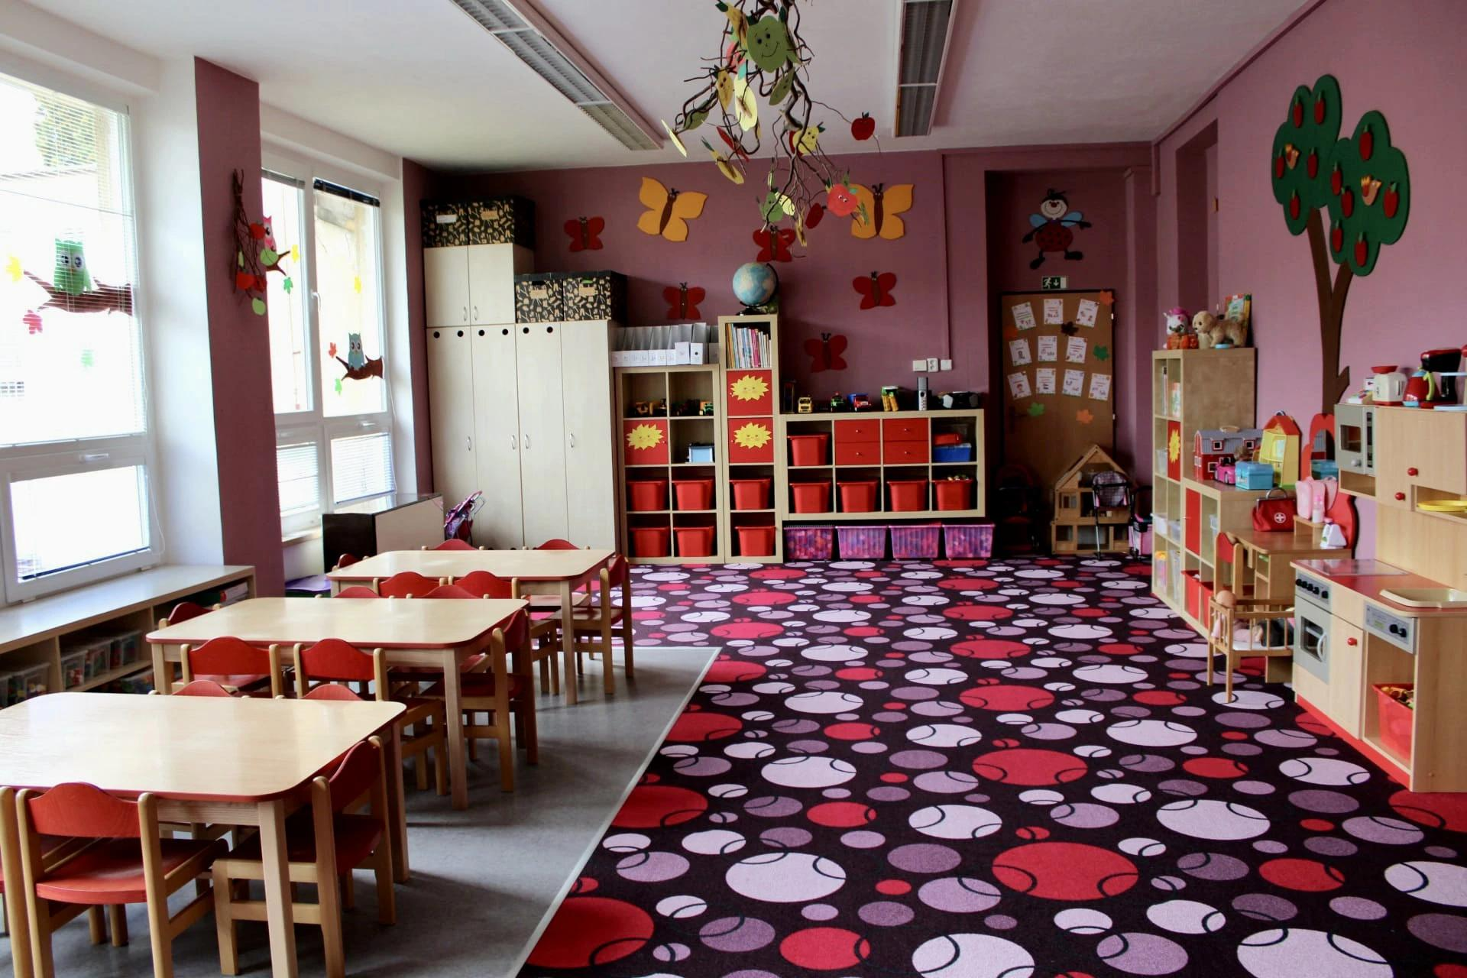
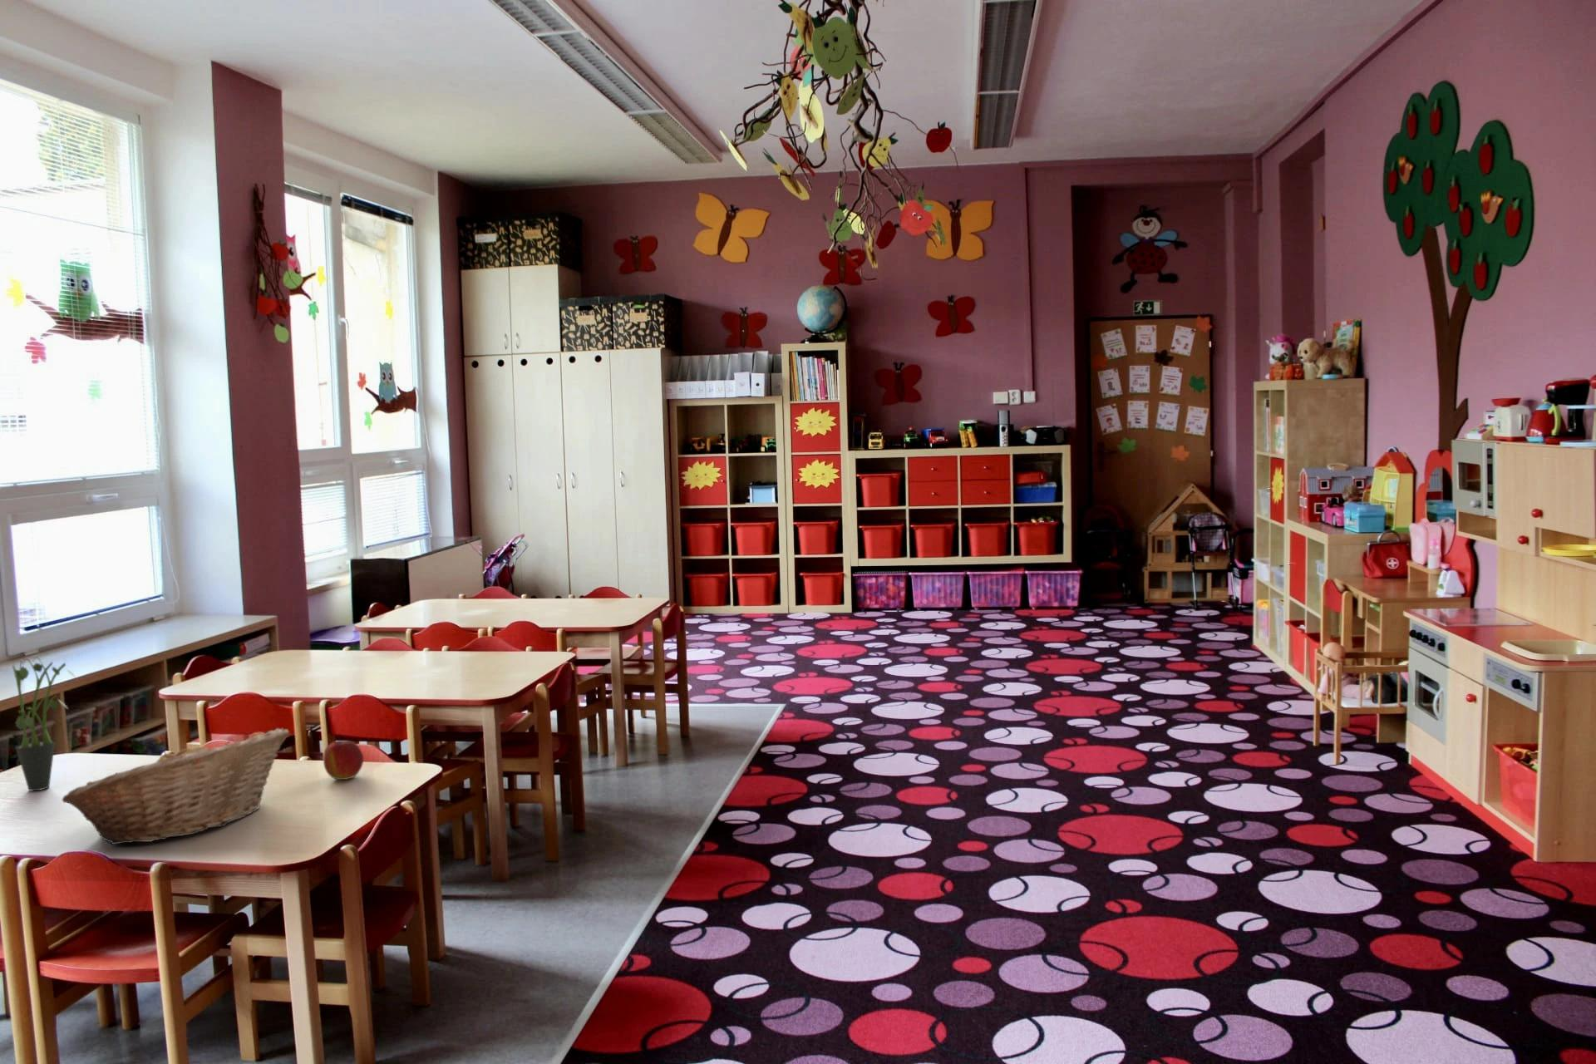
+ potted plant [12,656,77,792]
+ fruit basket [62,727,290,846]
+ apple [323,740,365,780]
